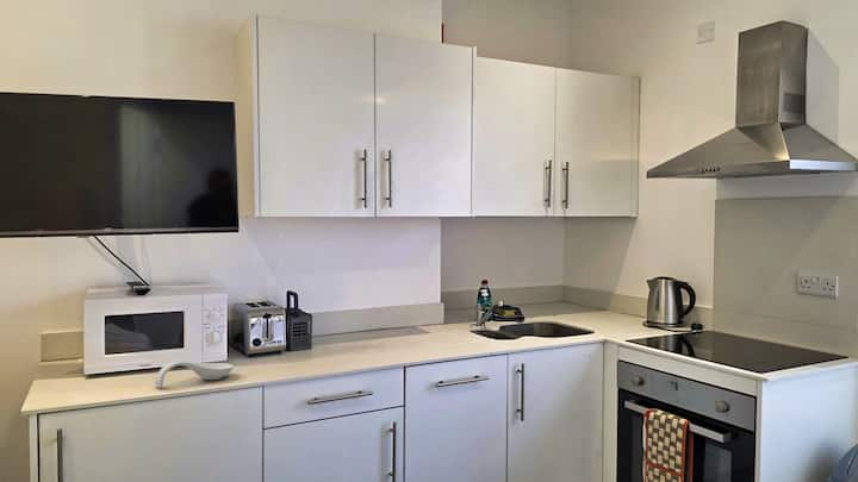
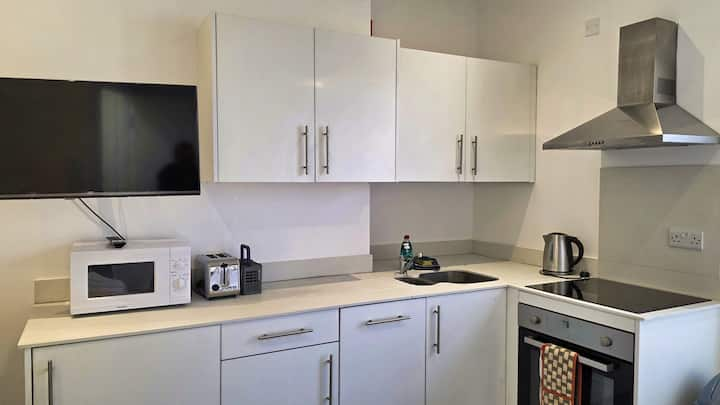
- spoon rest [154,359,235,389]
